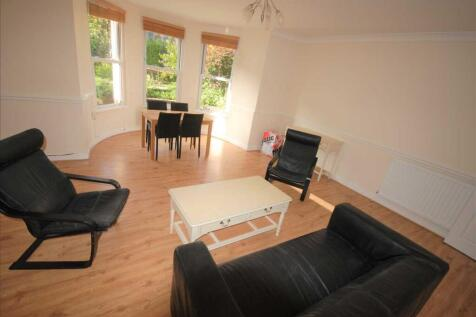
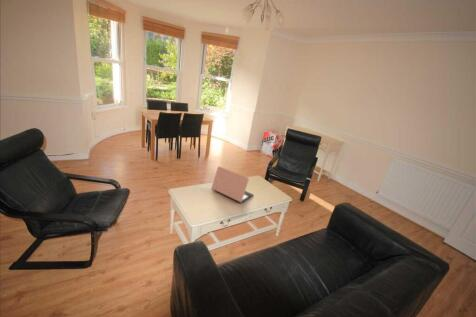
+ laptop [210,165,254,204]
